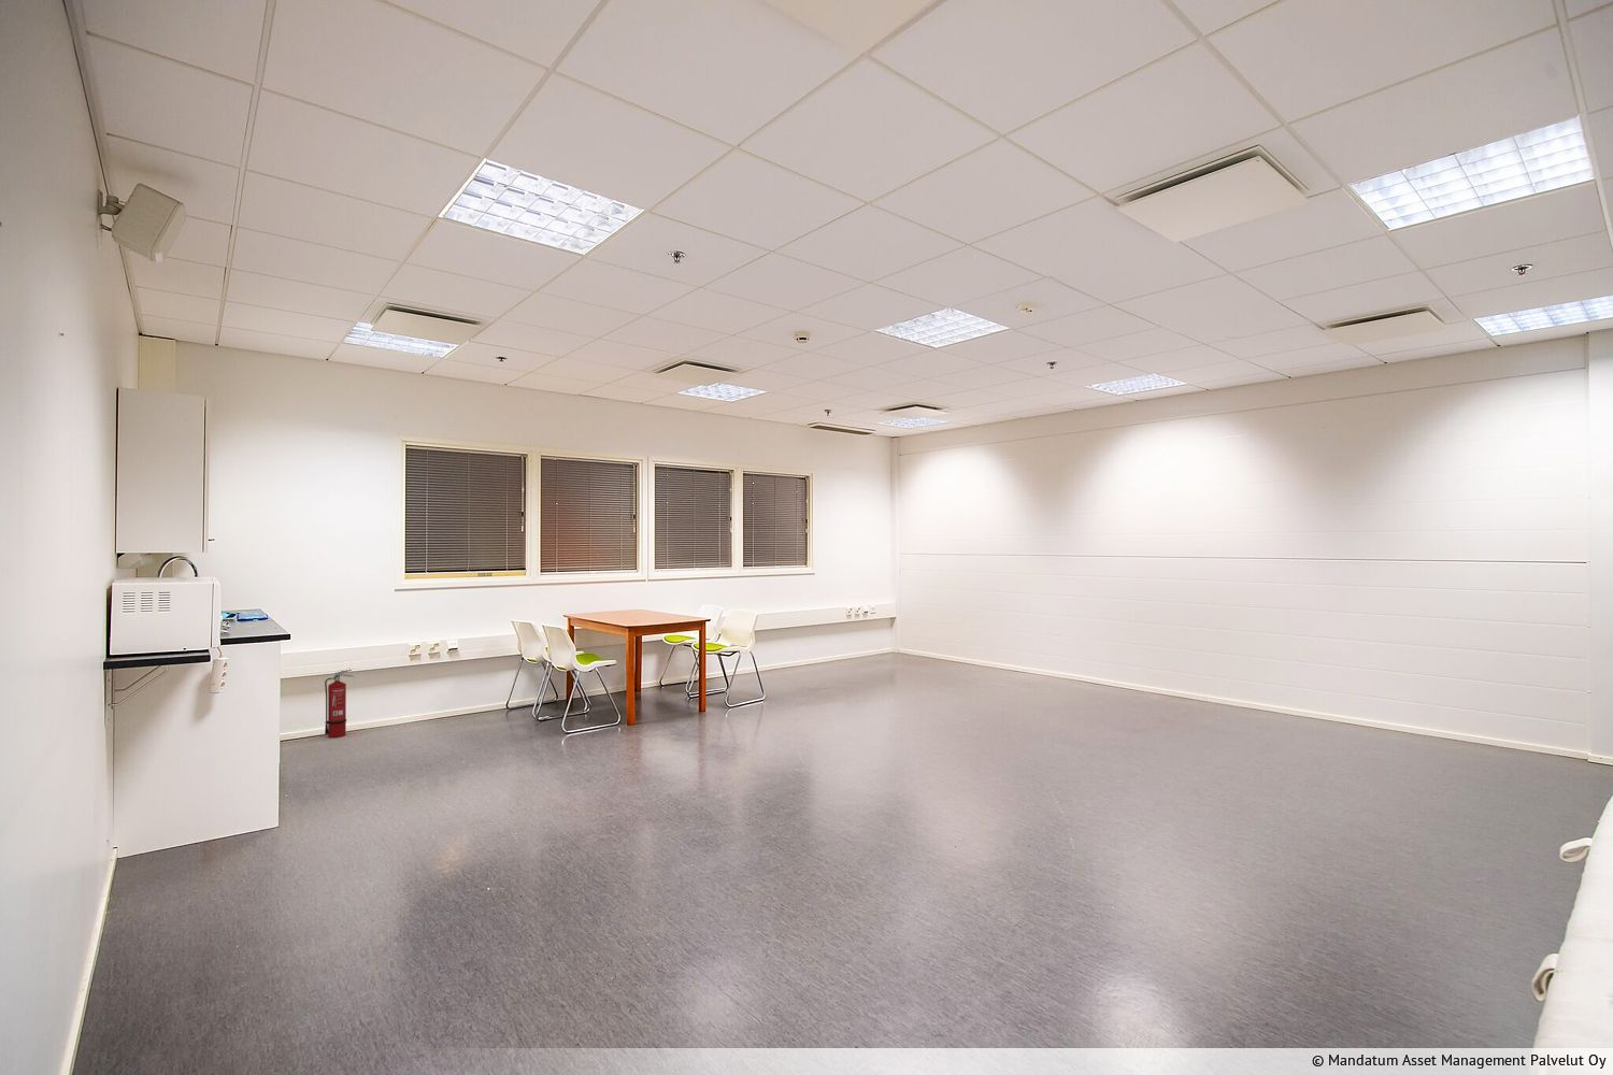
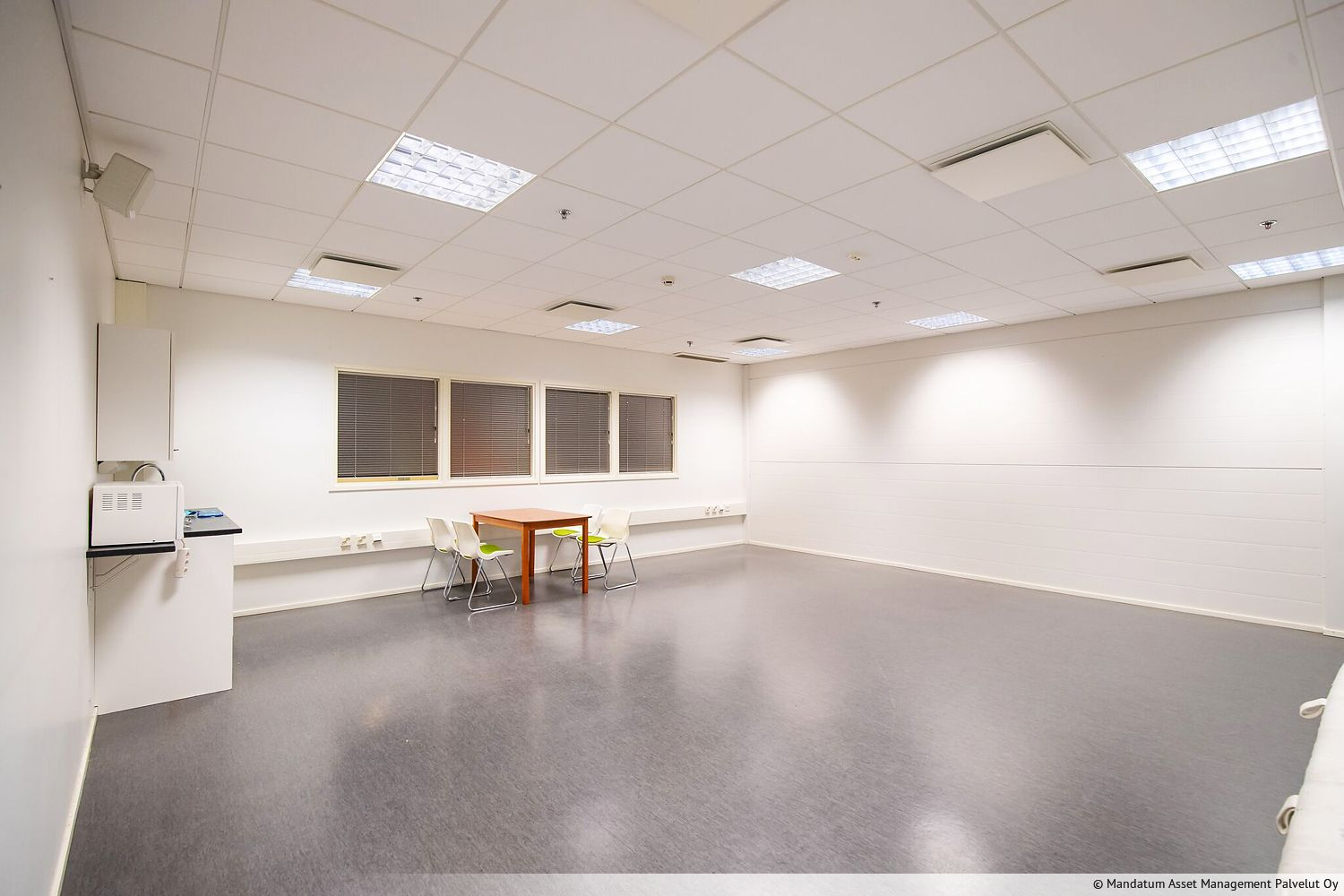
- fire extinguisher [324,668,355,739]
